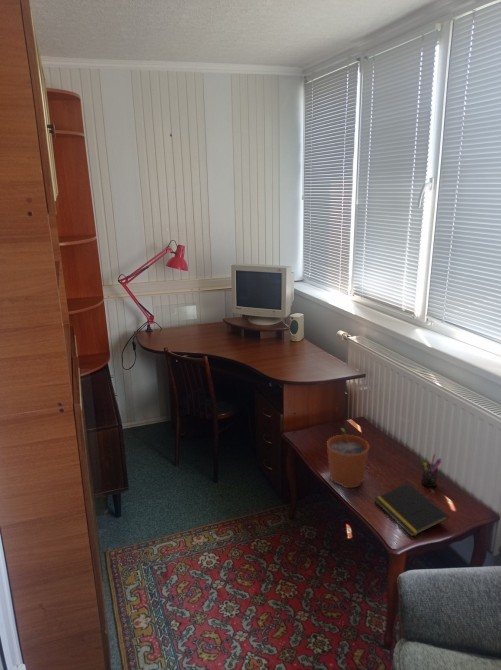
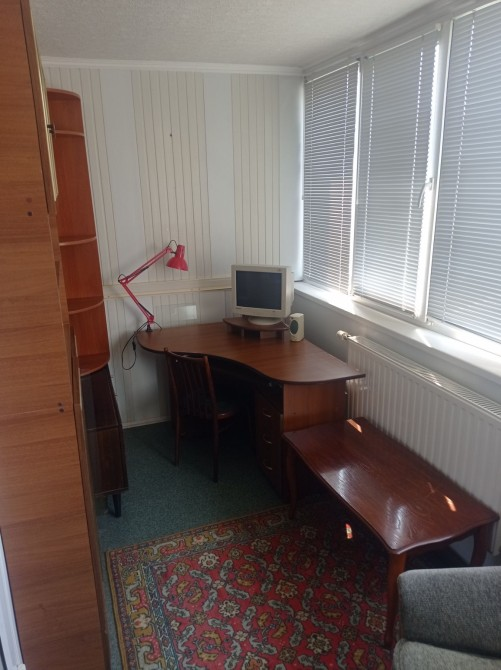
- pen holder [419,453,442,488]
- notepad [374,482,450,537]
- plant pot [326,427,370,489]
